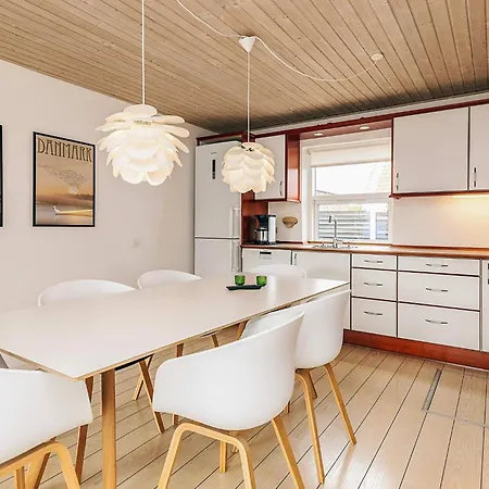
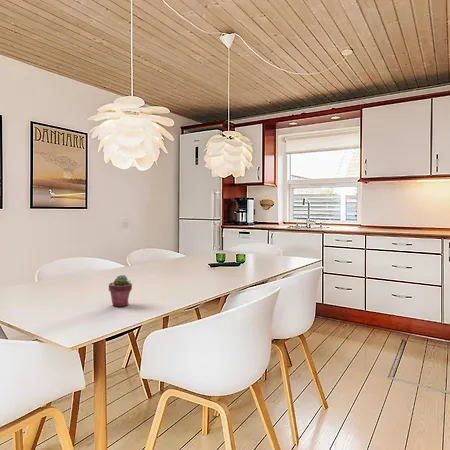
+ potted succulent [108,274,133,308]
